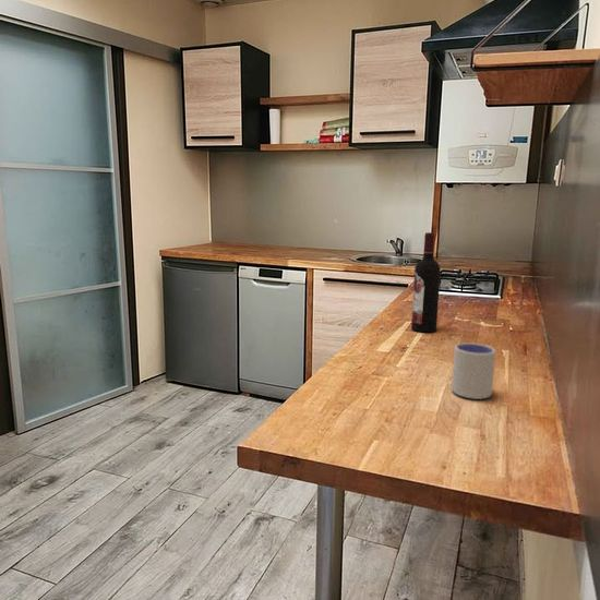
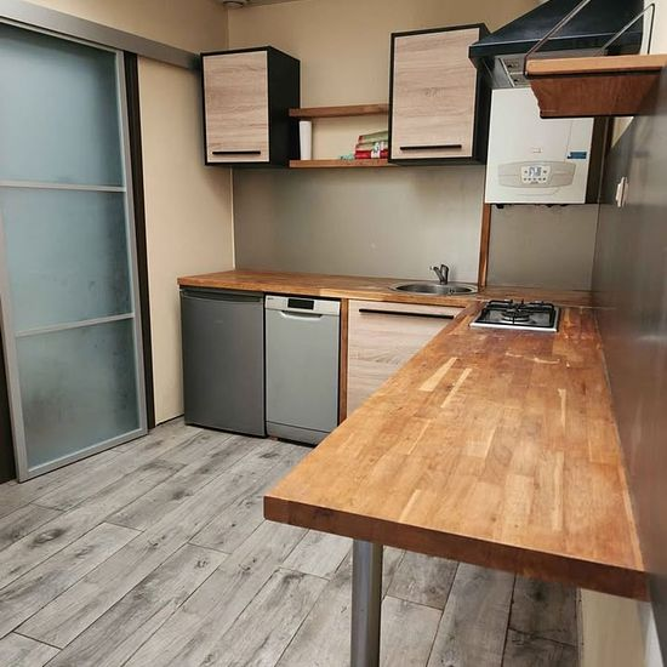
- cup [451,341,496,400]
- wine bottle [410,231,442,333]
